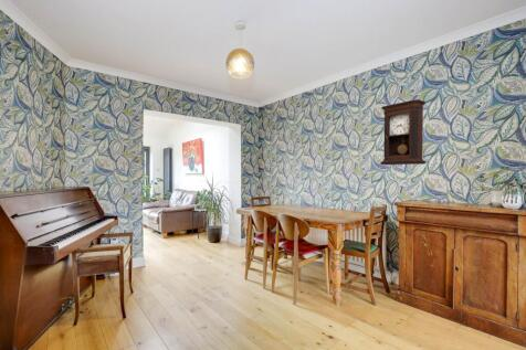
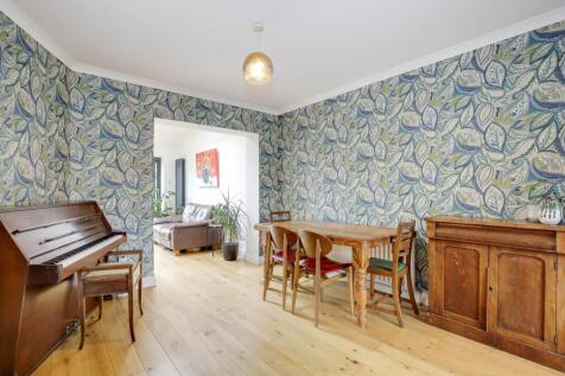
- pendulum clock [379,98,427,166]
